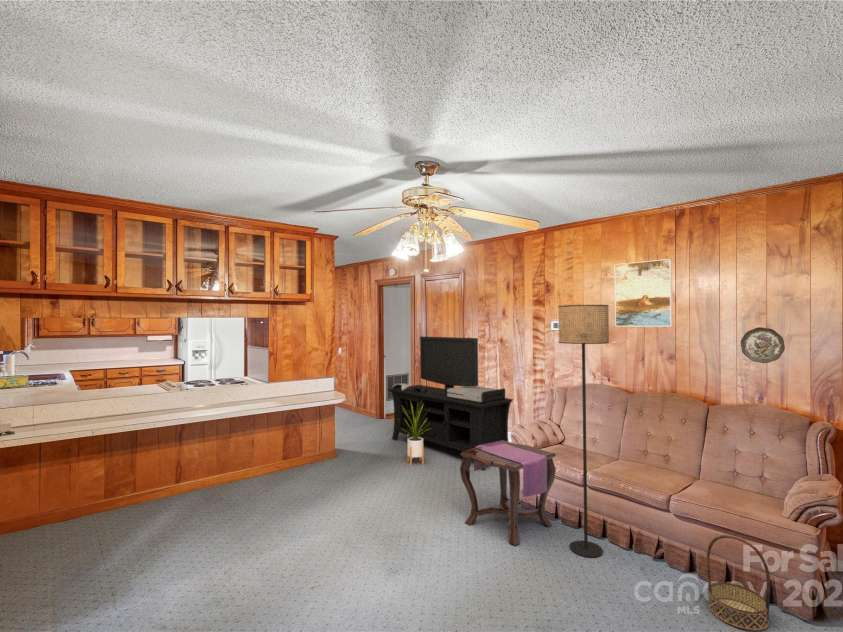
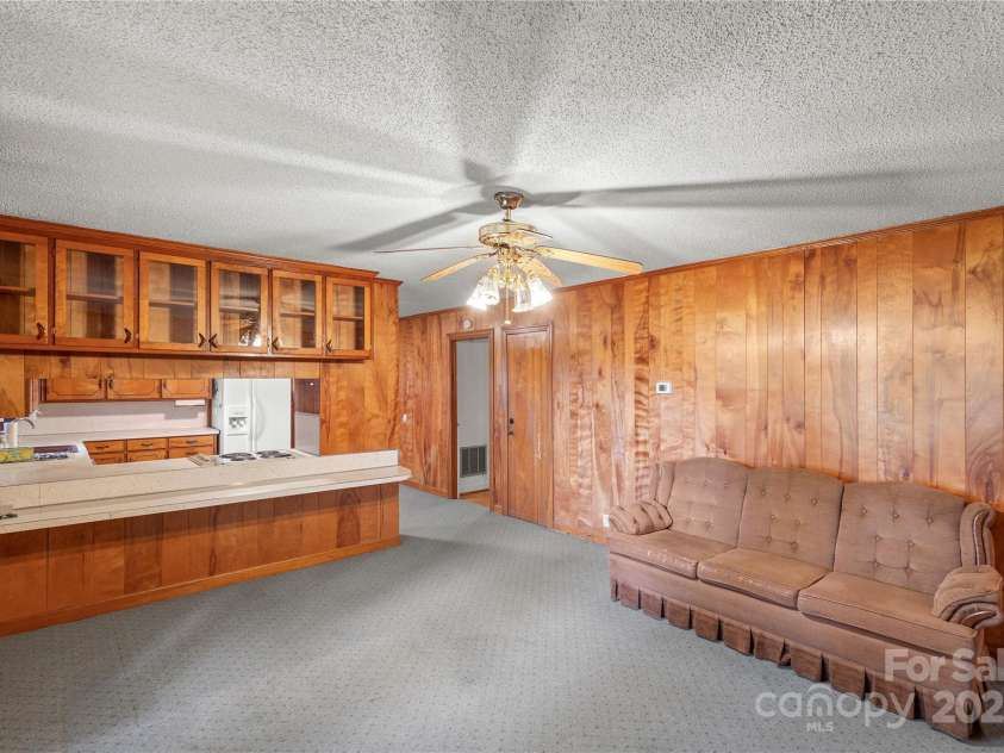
- decorative plate [740,326,786,364]
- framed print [614,258,673,327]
- basket [705,534,771,632]
- house plant [400,402,432,467]
- media console [386,335,514,470]
- floor lamp [557,304,610,559]
- side table [459,440,557,547]
